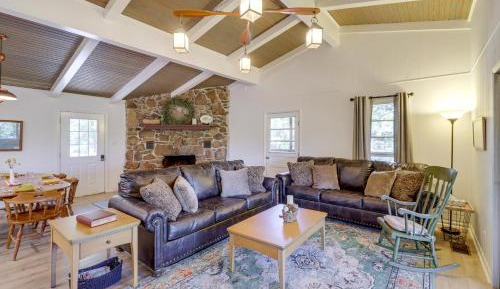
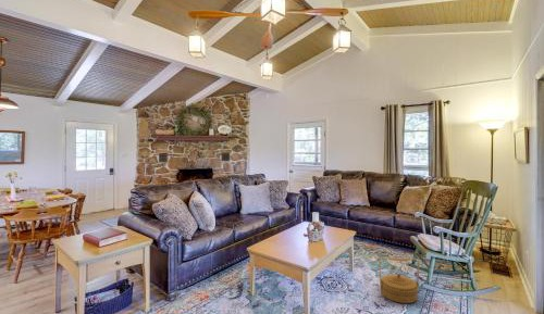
+ basket [378,255,420,304]
